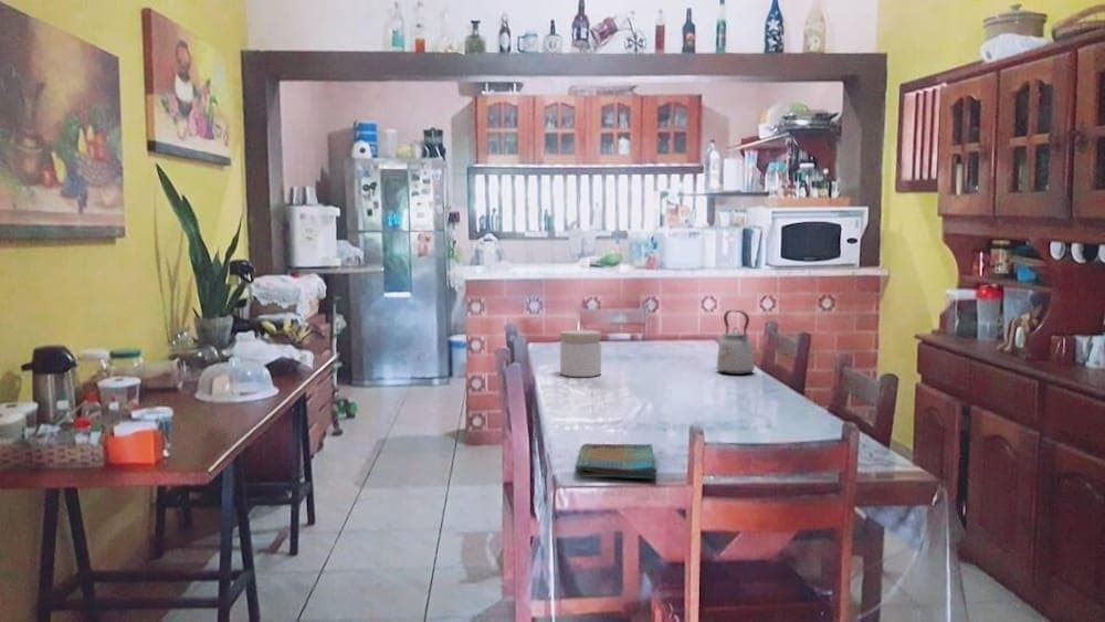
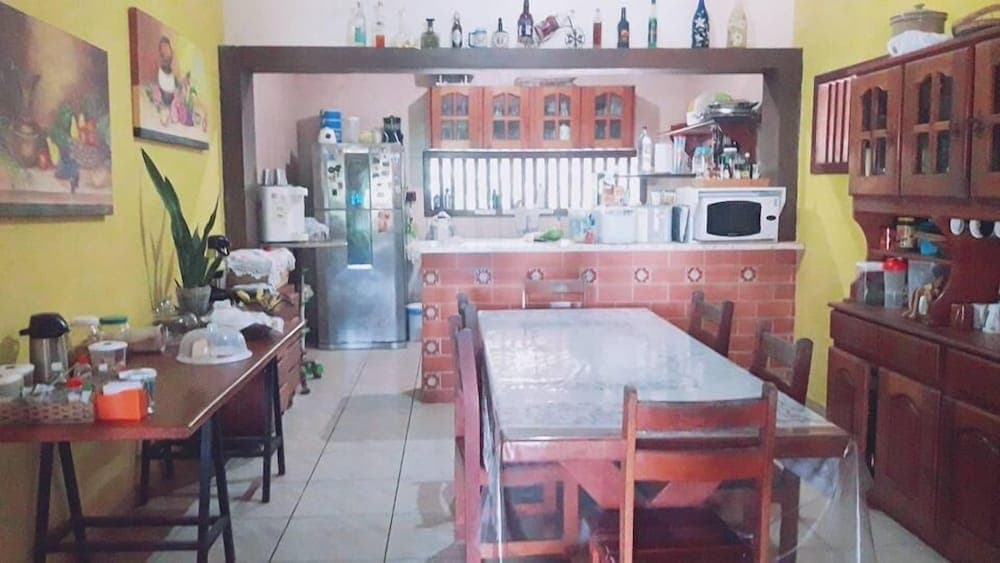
- dish towel [573,442,659,479]
- kettle [715,309,756,376]
- jar [559,328,602,378]
